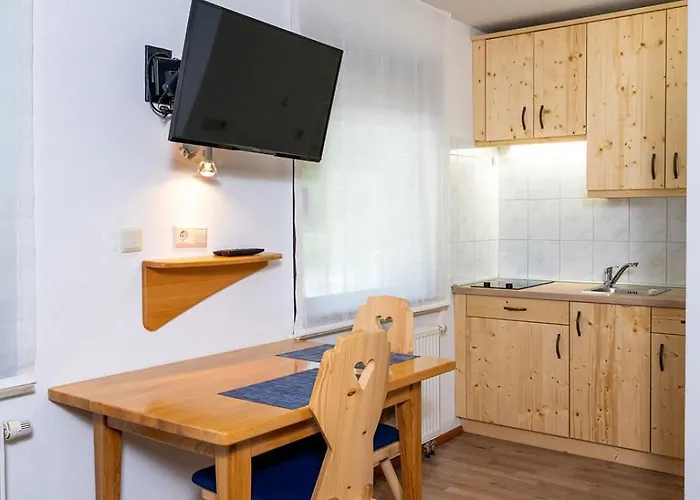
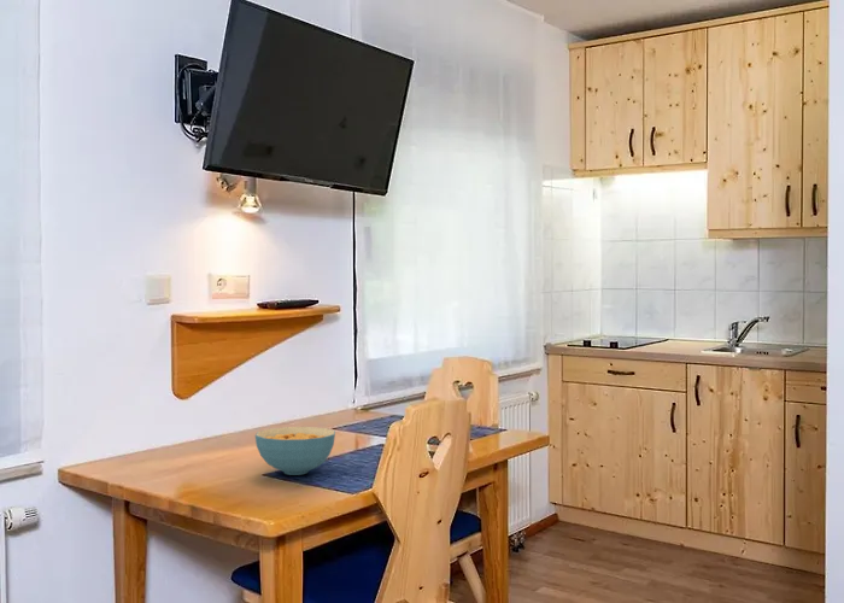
+ cereal bowl [254,426,336,476]
